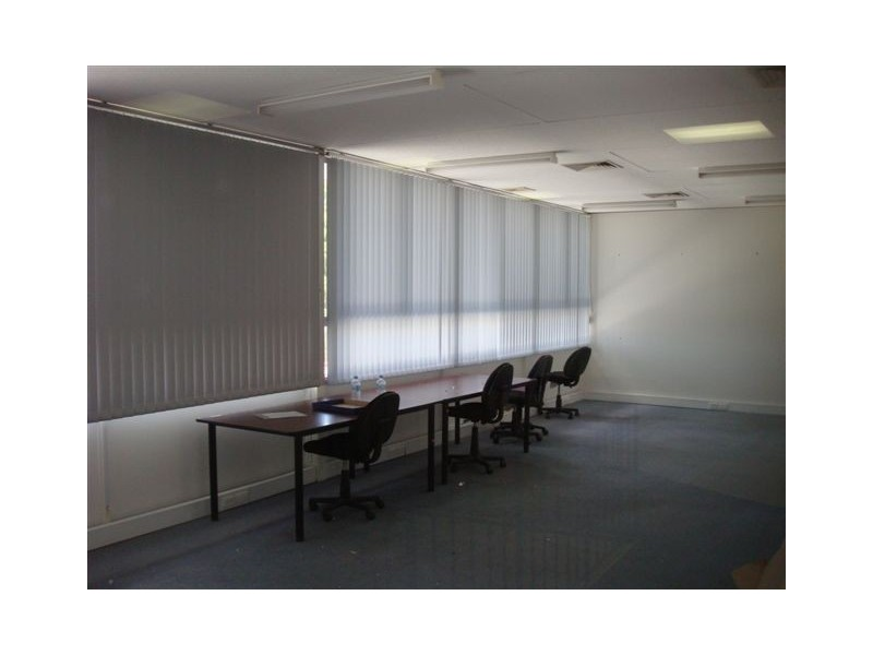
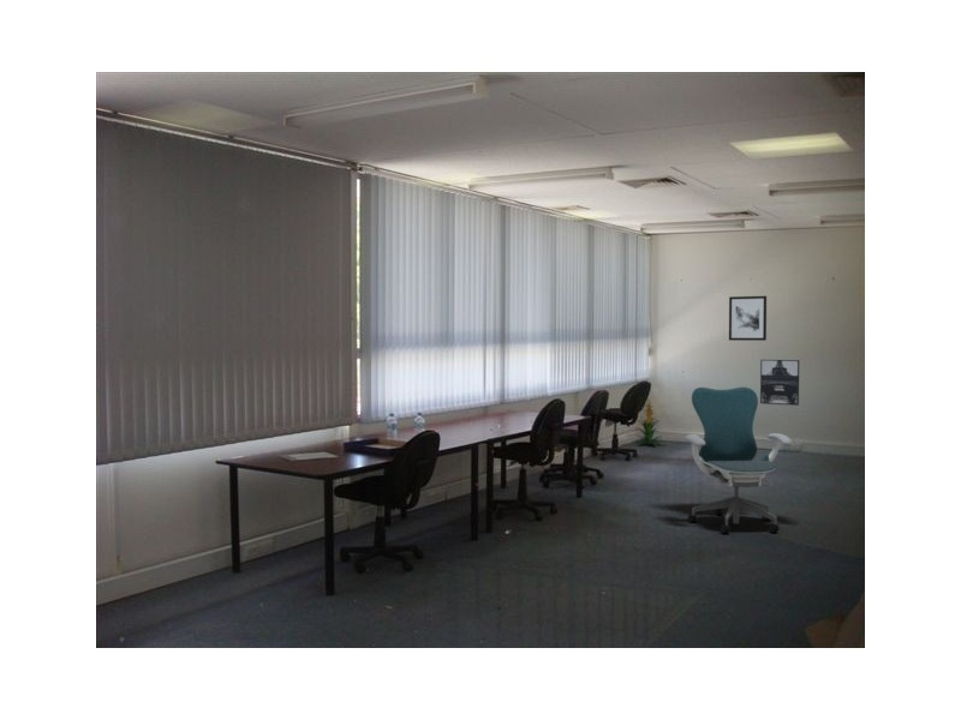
+ wall art [759,359,800,407]
+ wall art [728,295,768,342]
+ office chair [682,386,793,534]
+ indoor plant [634,397,667,446]
